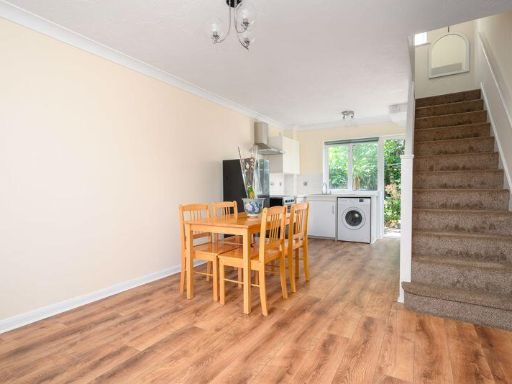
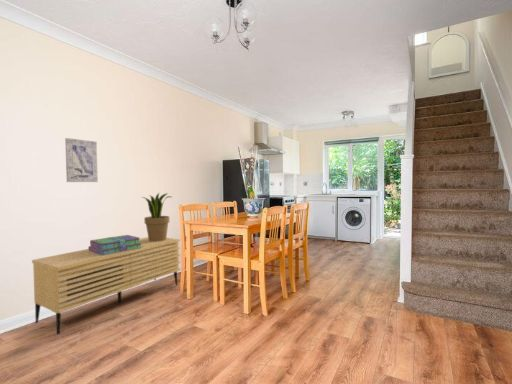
+ sideboard [31,236,181,335]
+ stack of books [87,234,142,255]
+ potted plant [141,192,172,242]
+ wall art [64,137,99,183]
